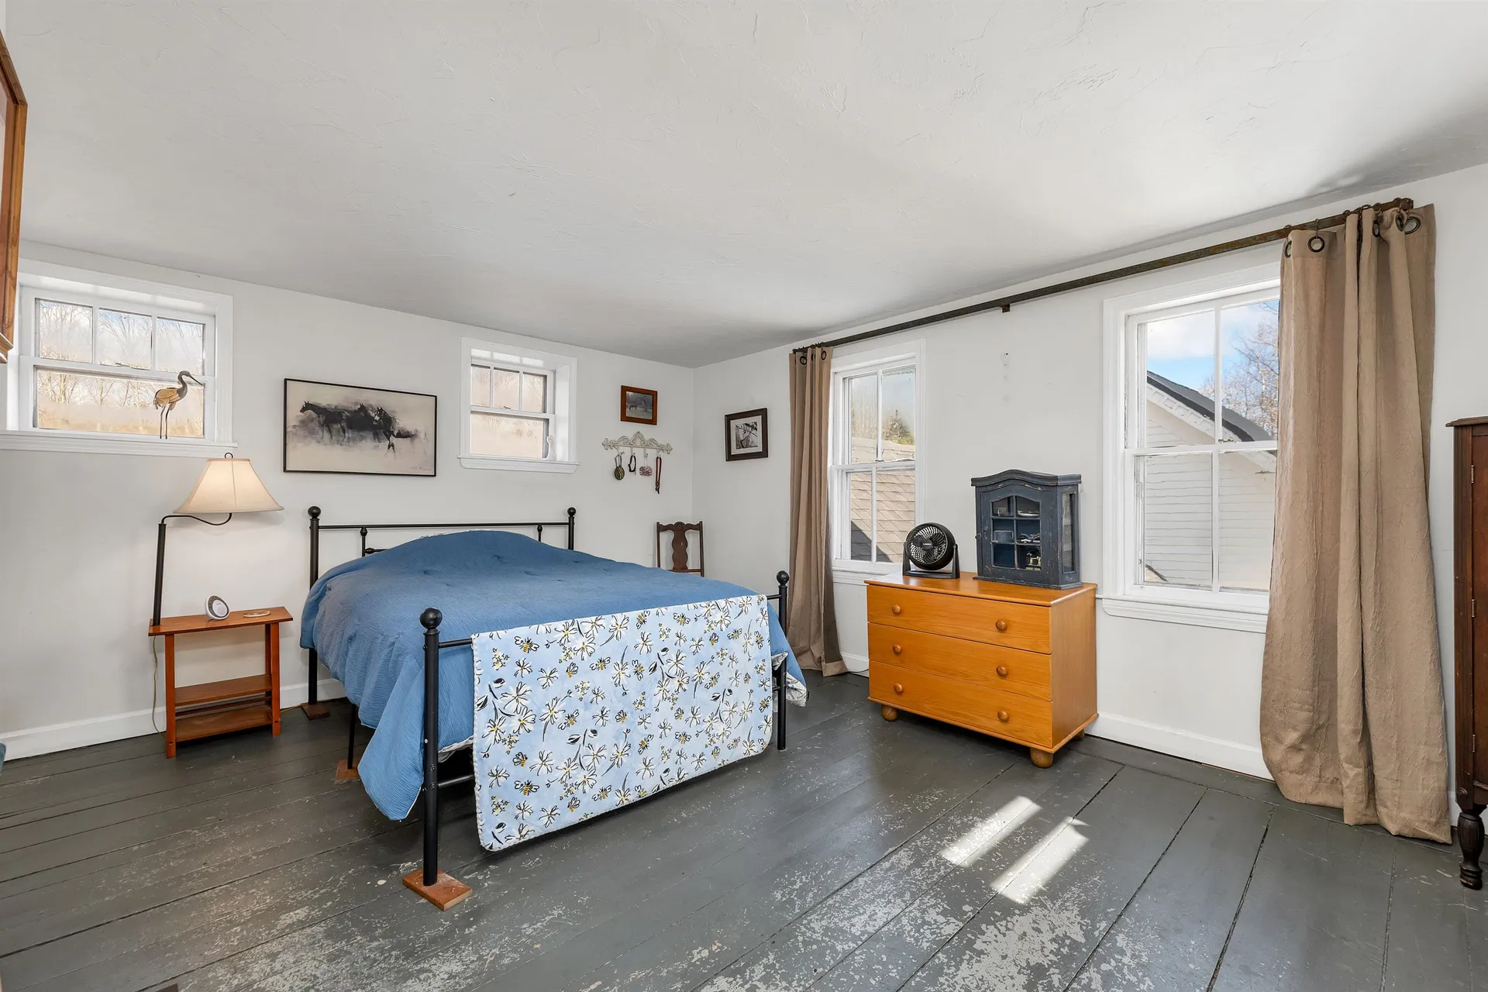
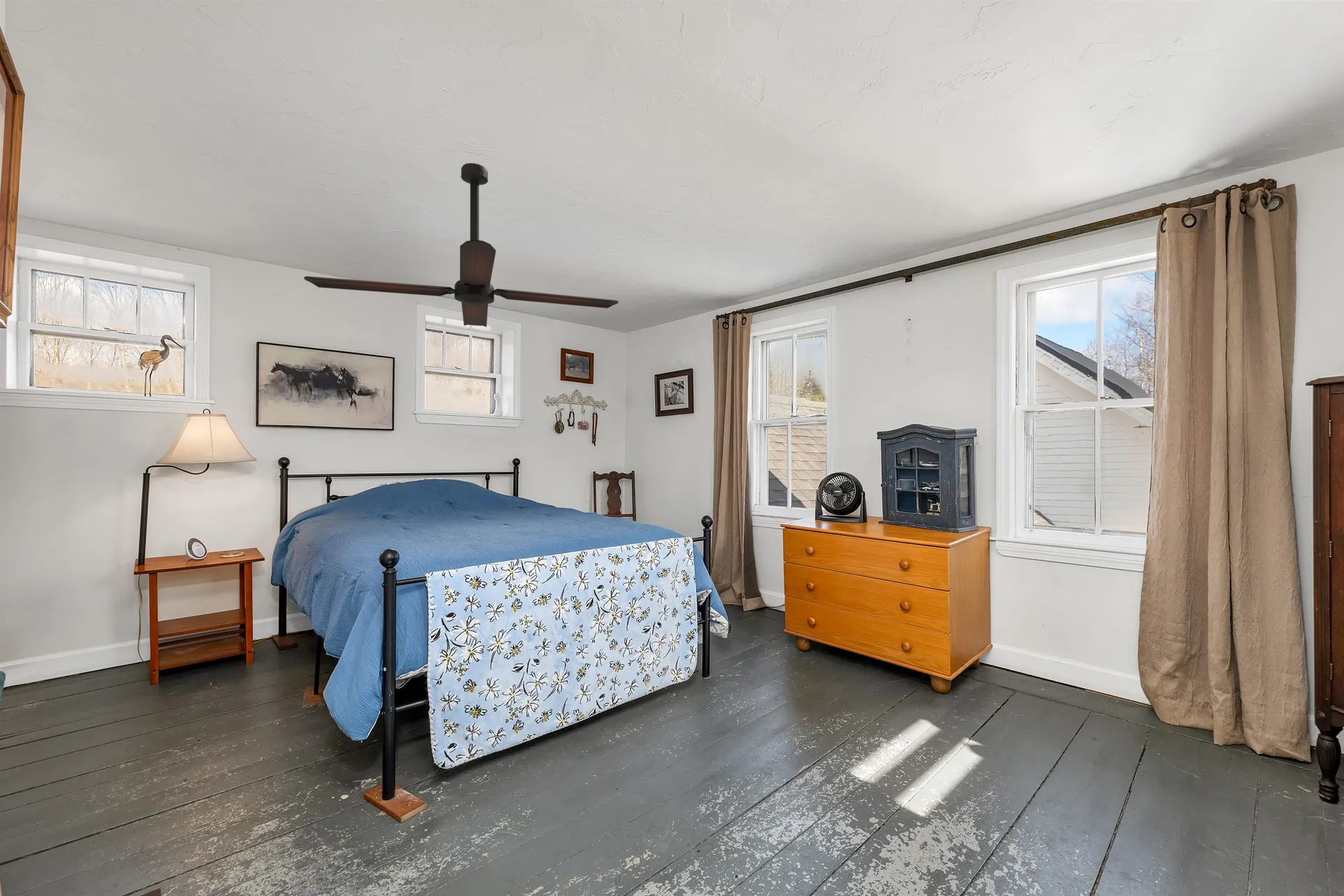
+ ceiling fan [303,162,619,328]
